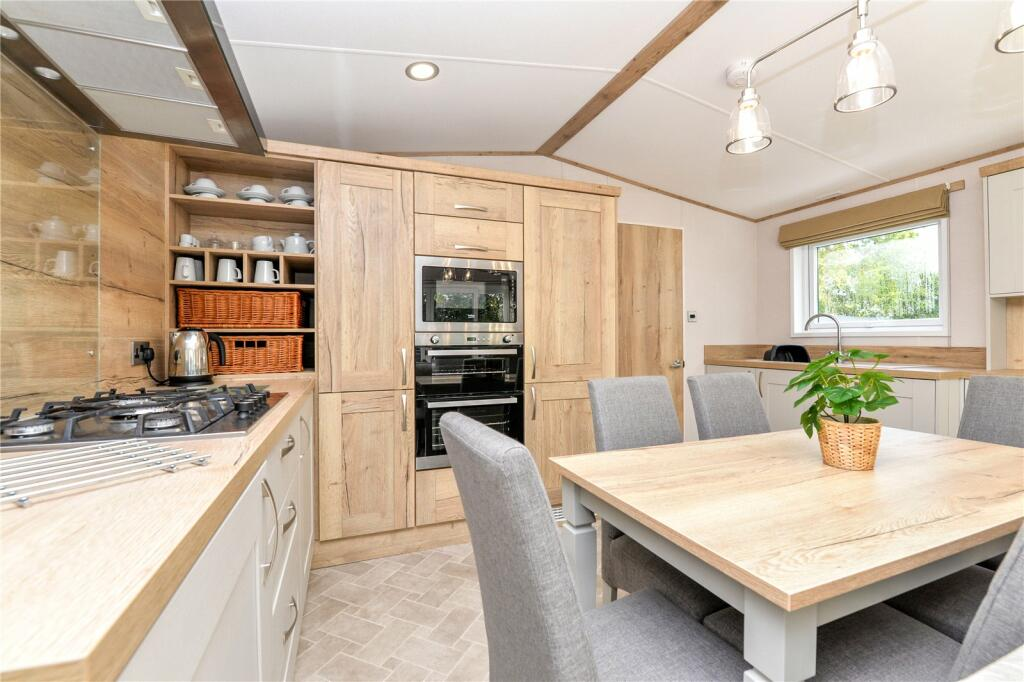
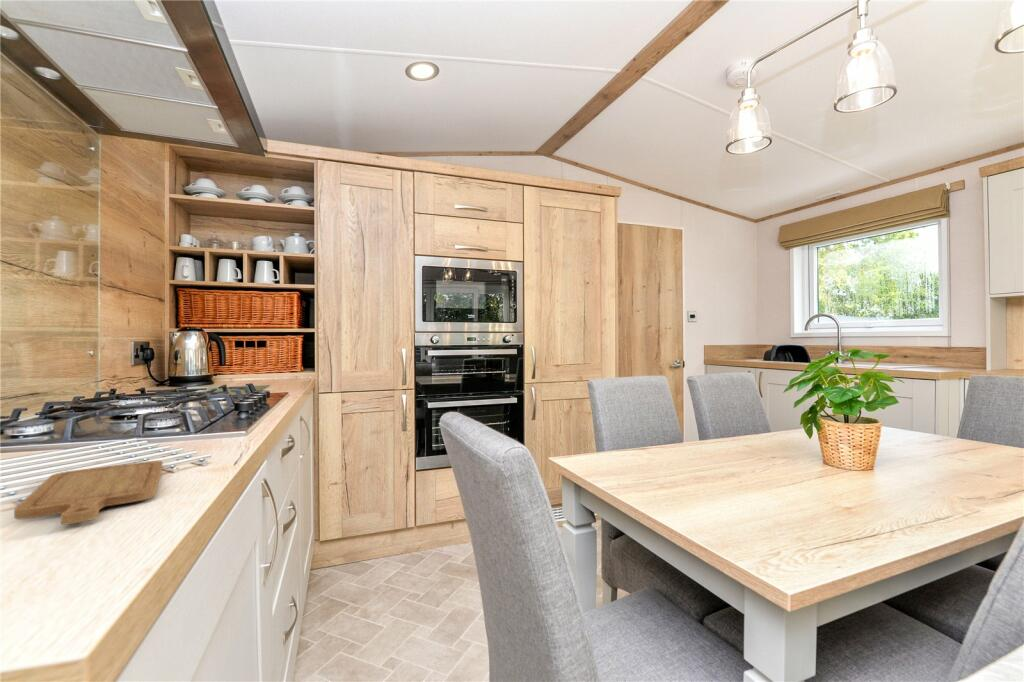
+ chopping board [13,460,164,526]
